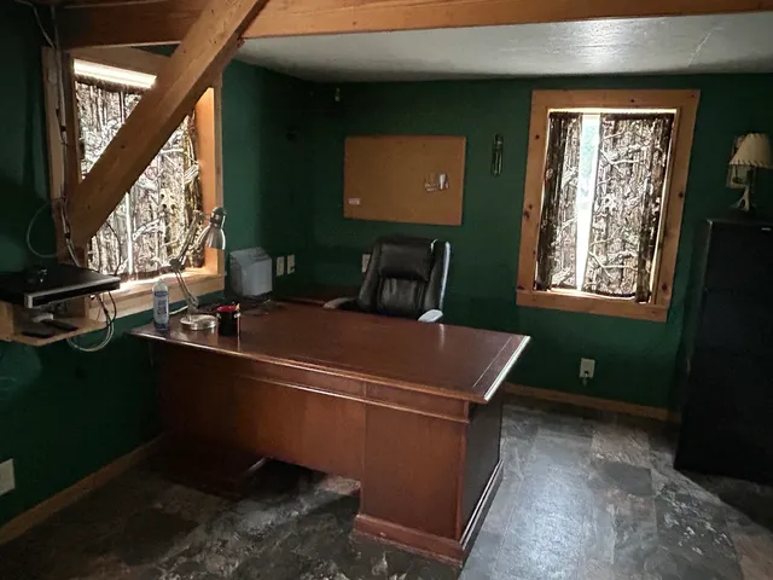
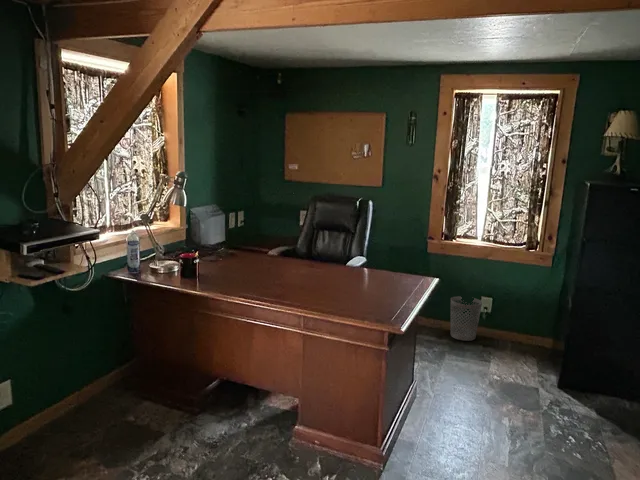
+ wastebasket [450,295,483,342]
